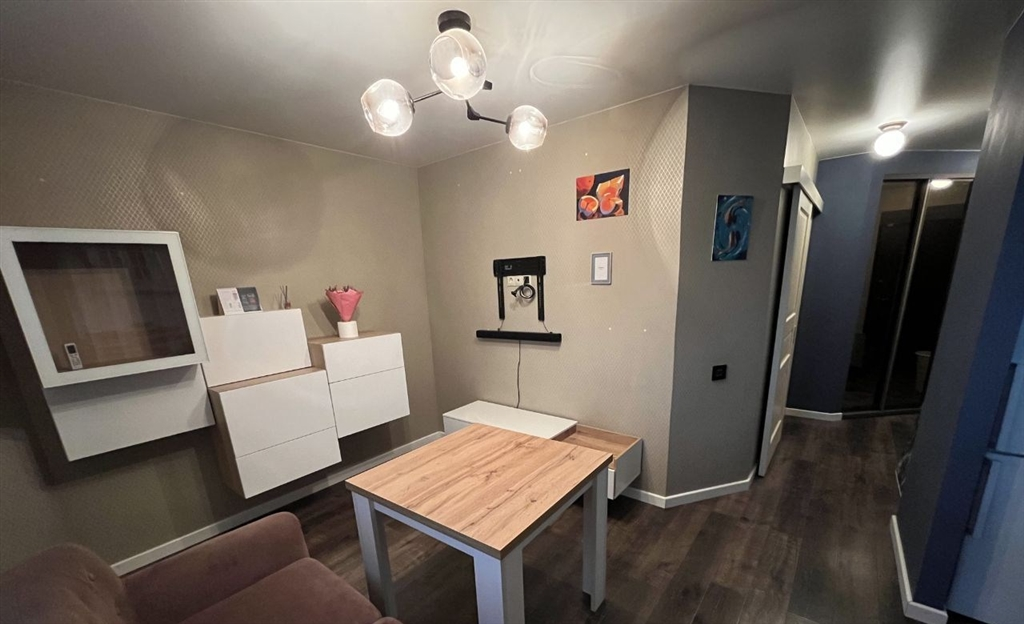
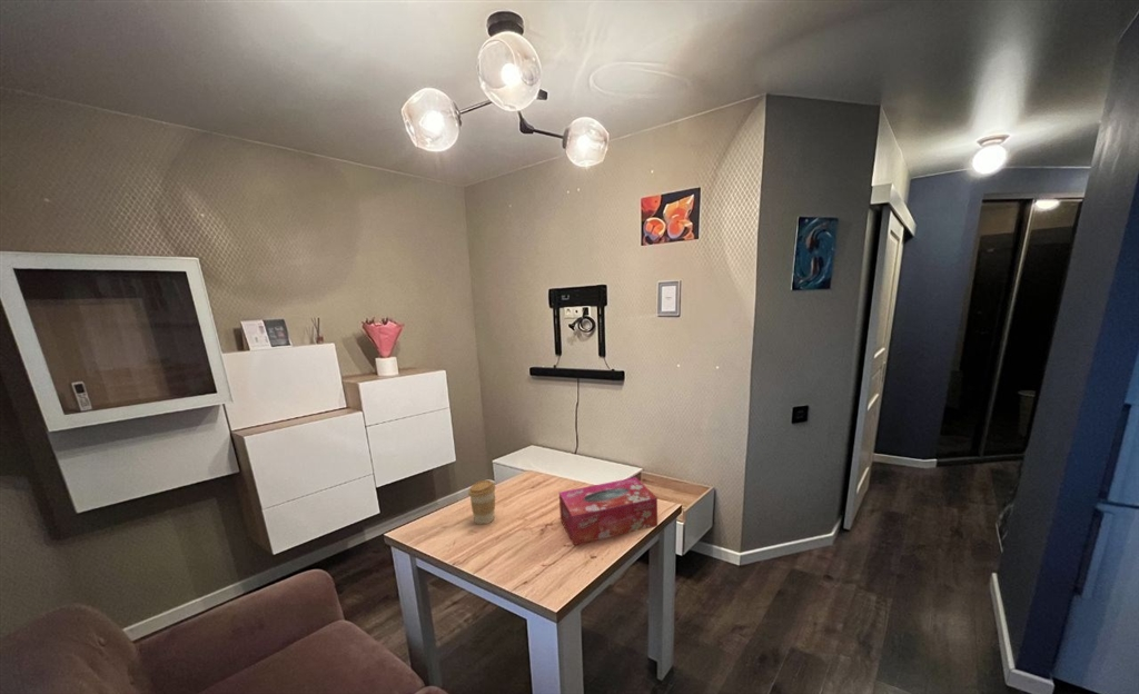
+ coffee cup [467,479,496,525]
+ tissue box [558,476,658,546]
